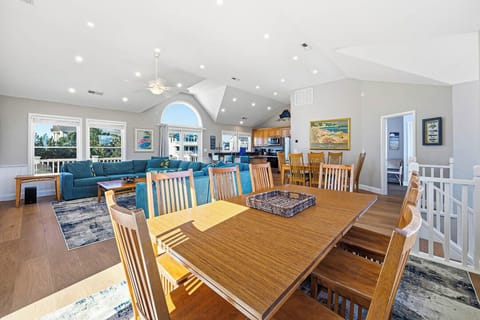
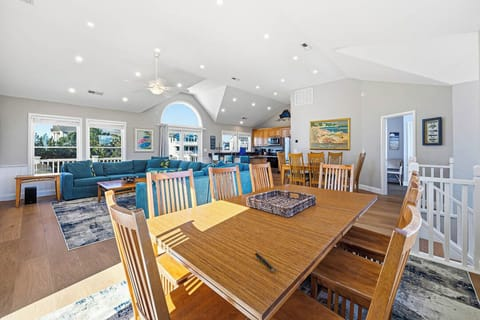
+ pen [254,252,275,273]
